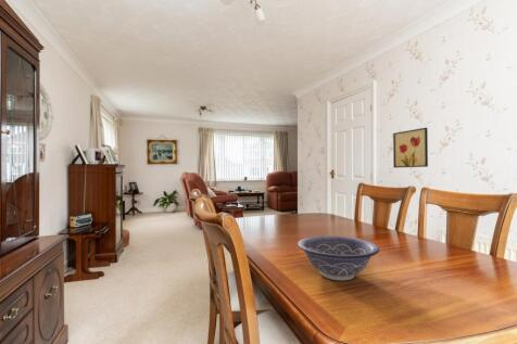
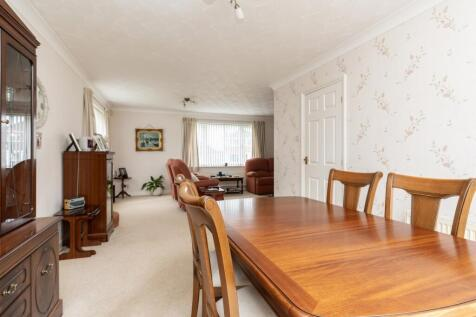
- wall art [392,127,429,169]
- decorative bowl [297,234,380,281]
